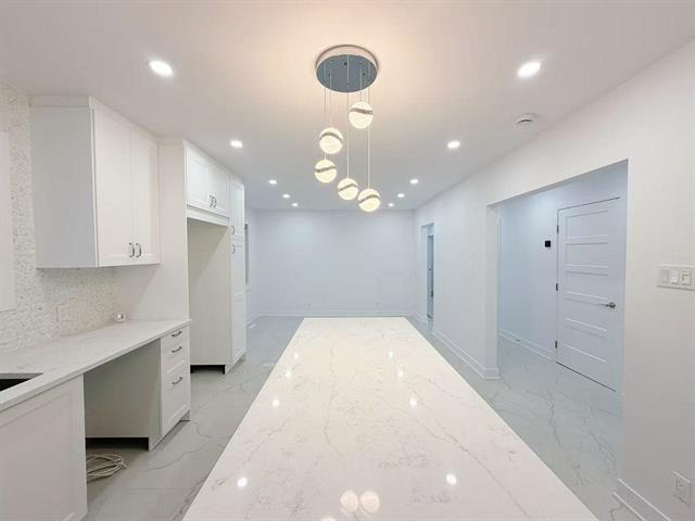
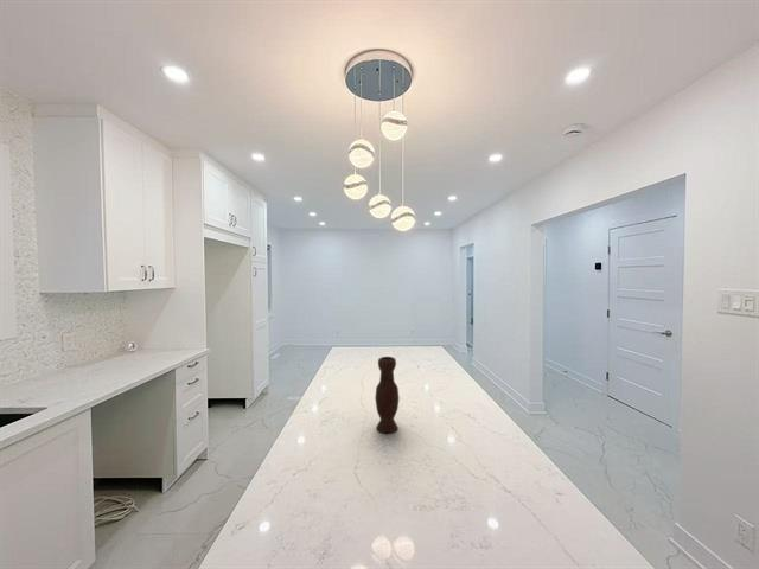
+ vase [374,356,401,434]
